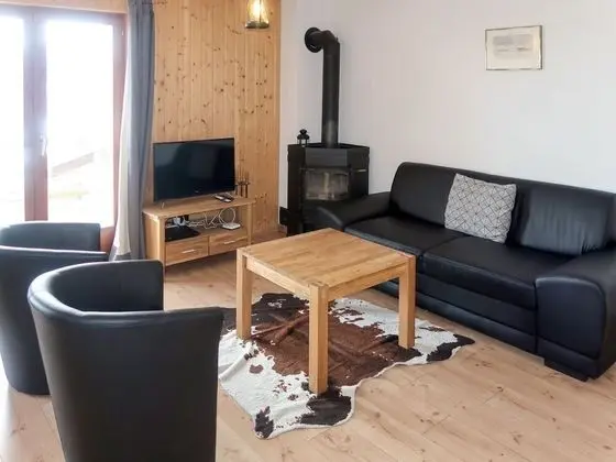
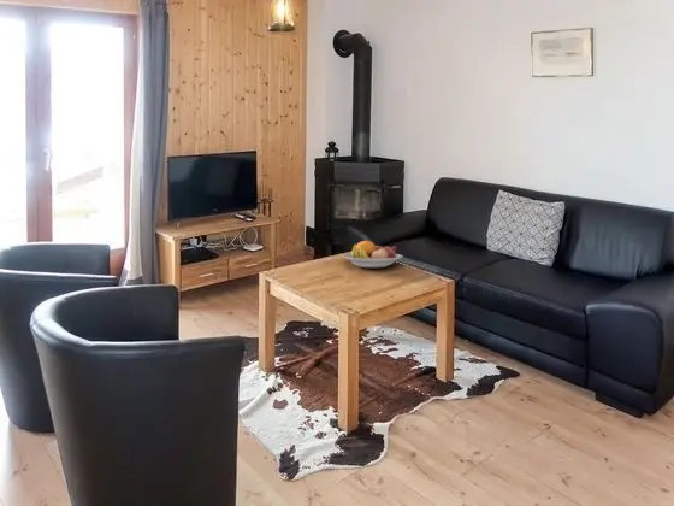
+ fruit bowl [342,240,404,269]
